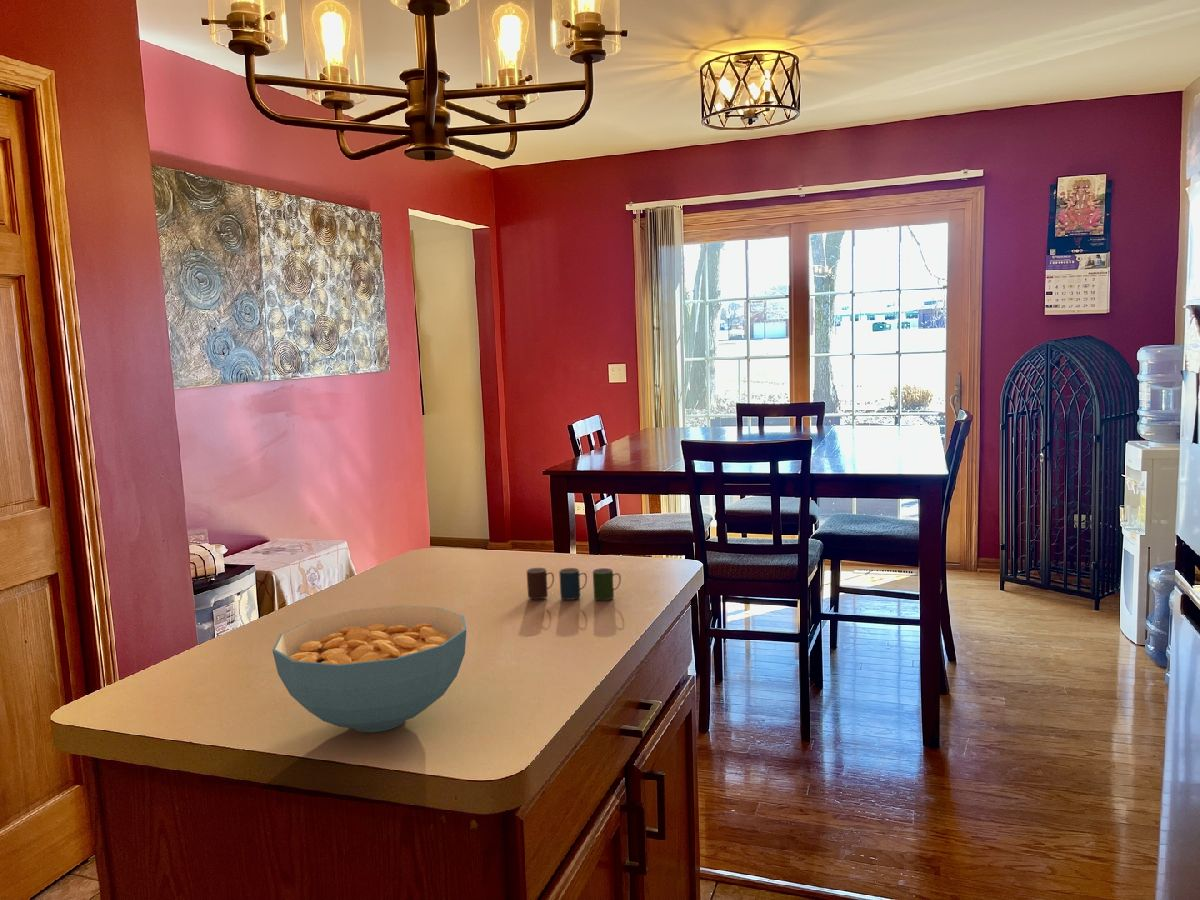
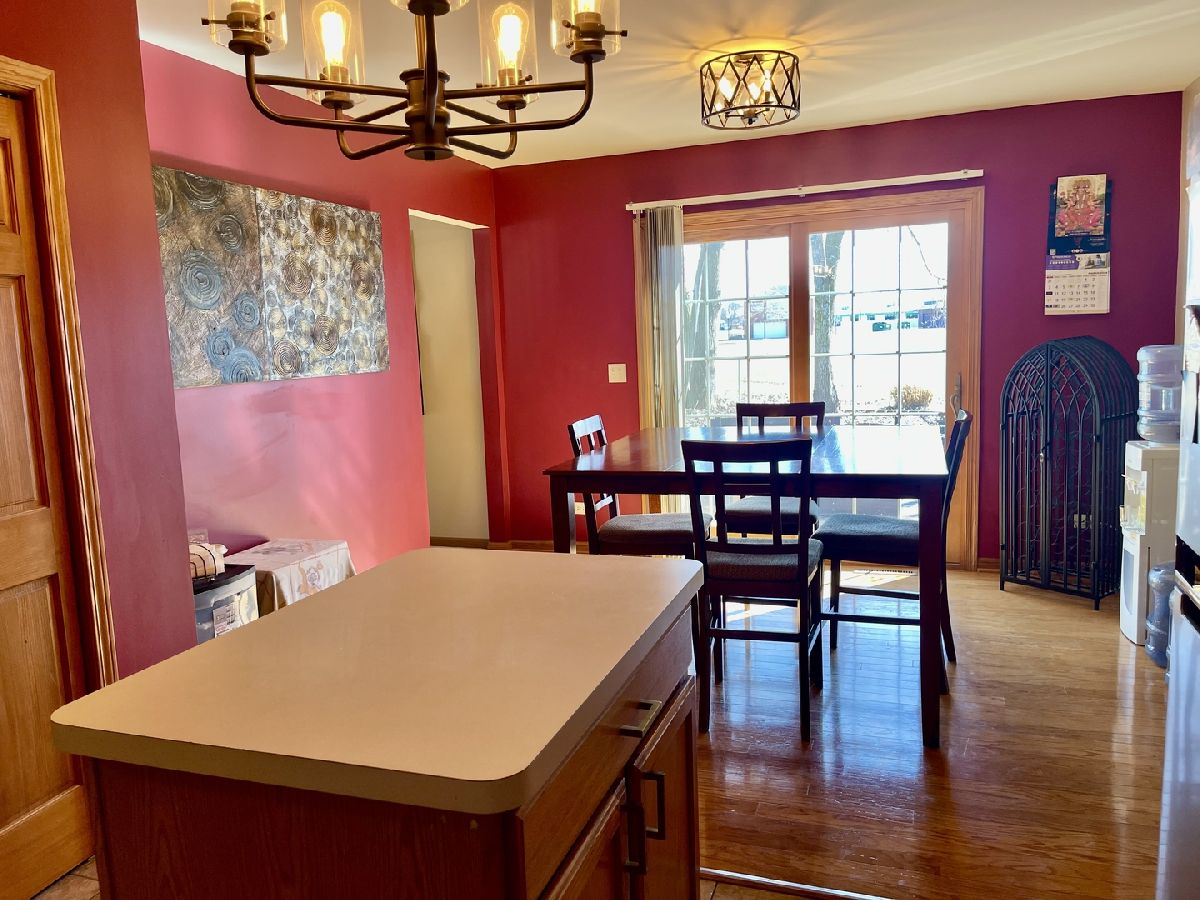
- cereal bowl [271,604,467,733]
- cup [526,567,622,601]
